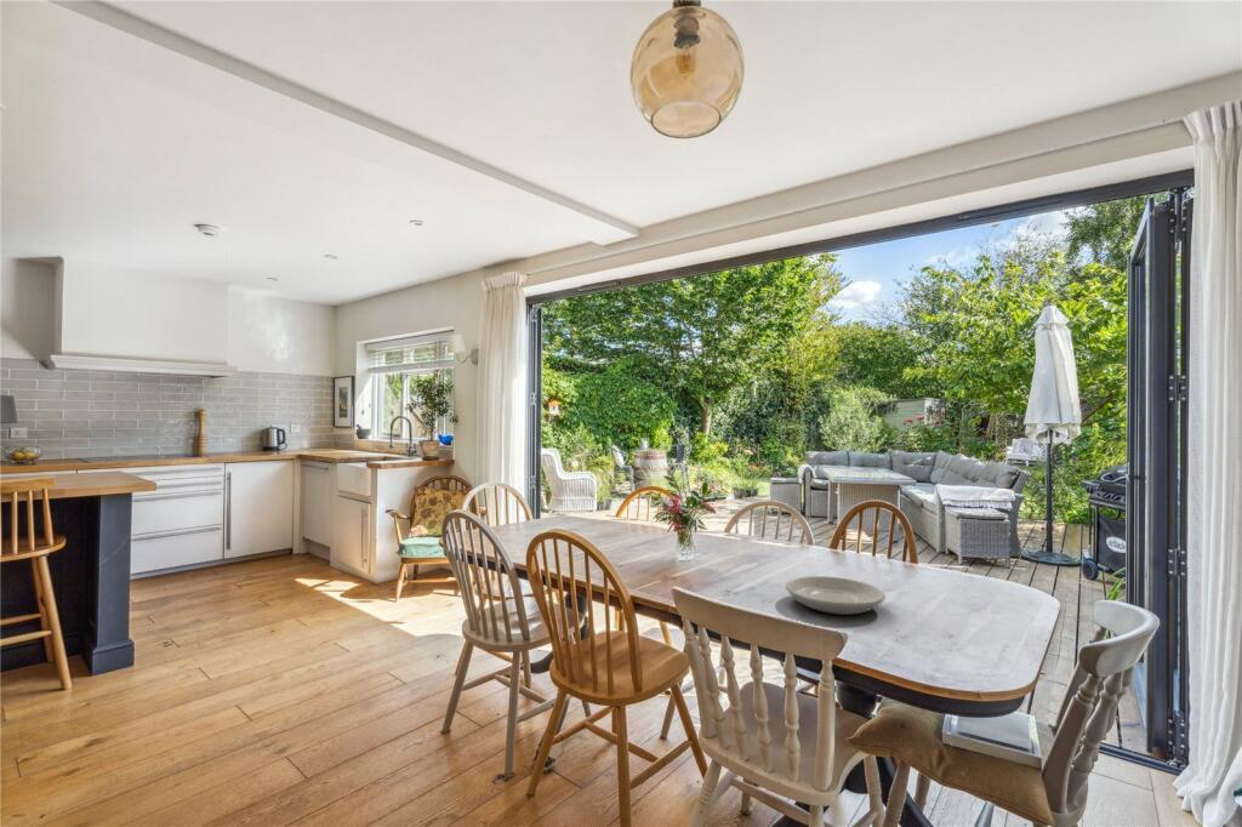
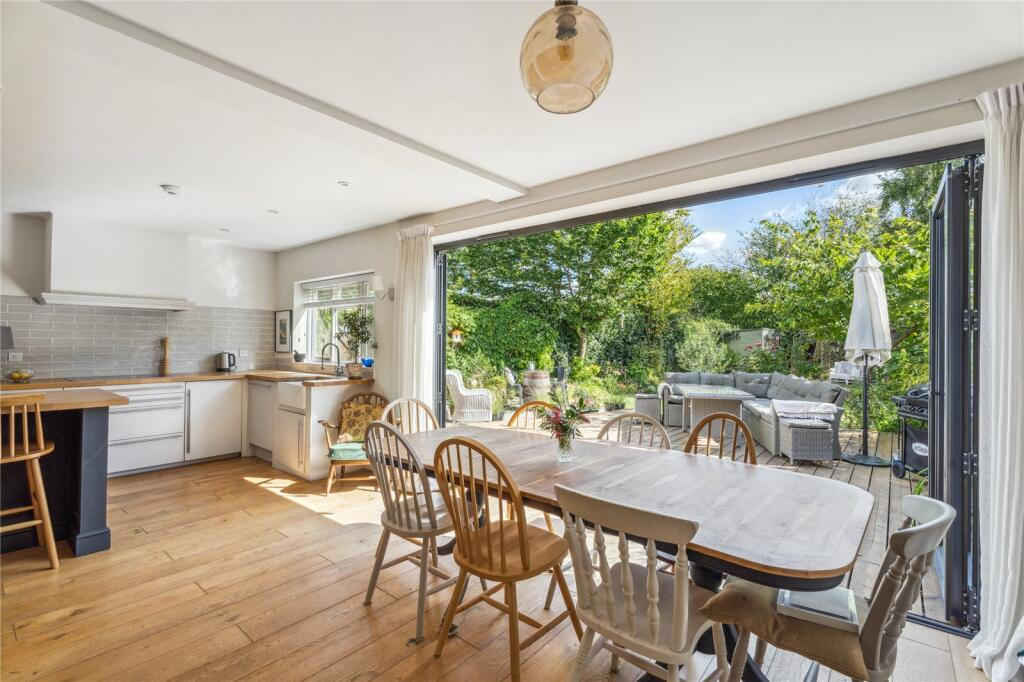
- plate [785,575,887,616]
